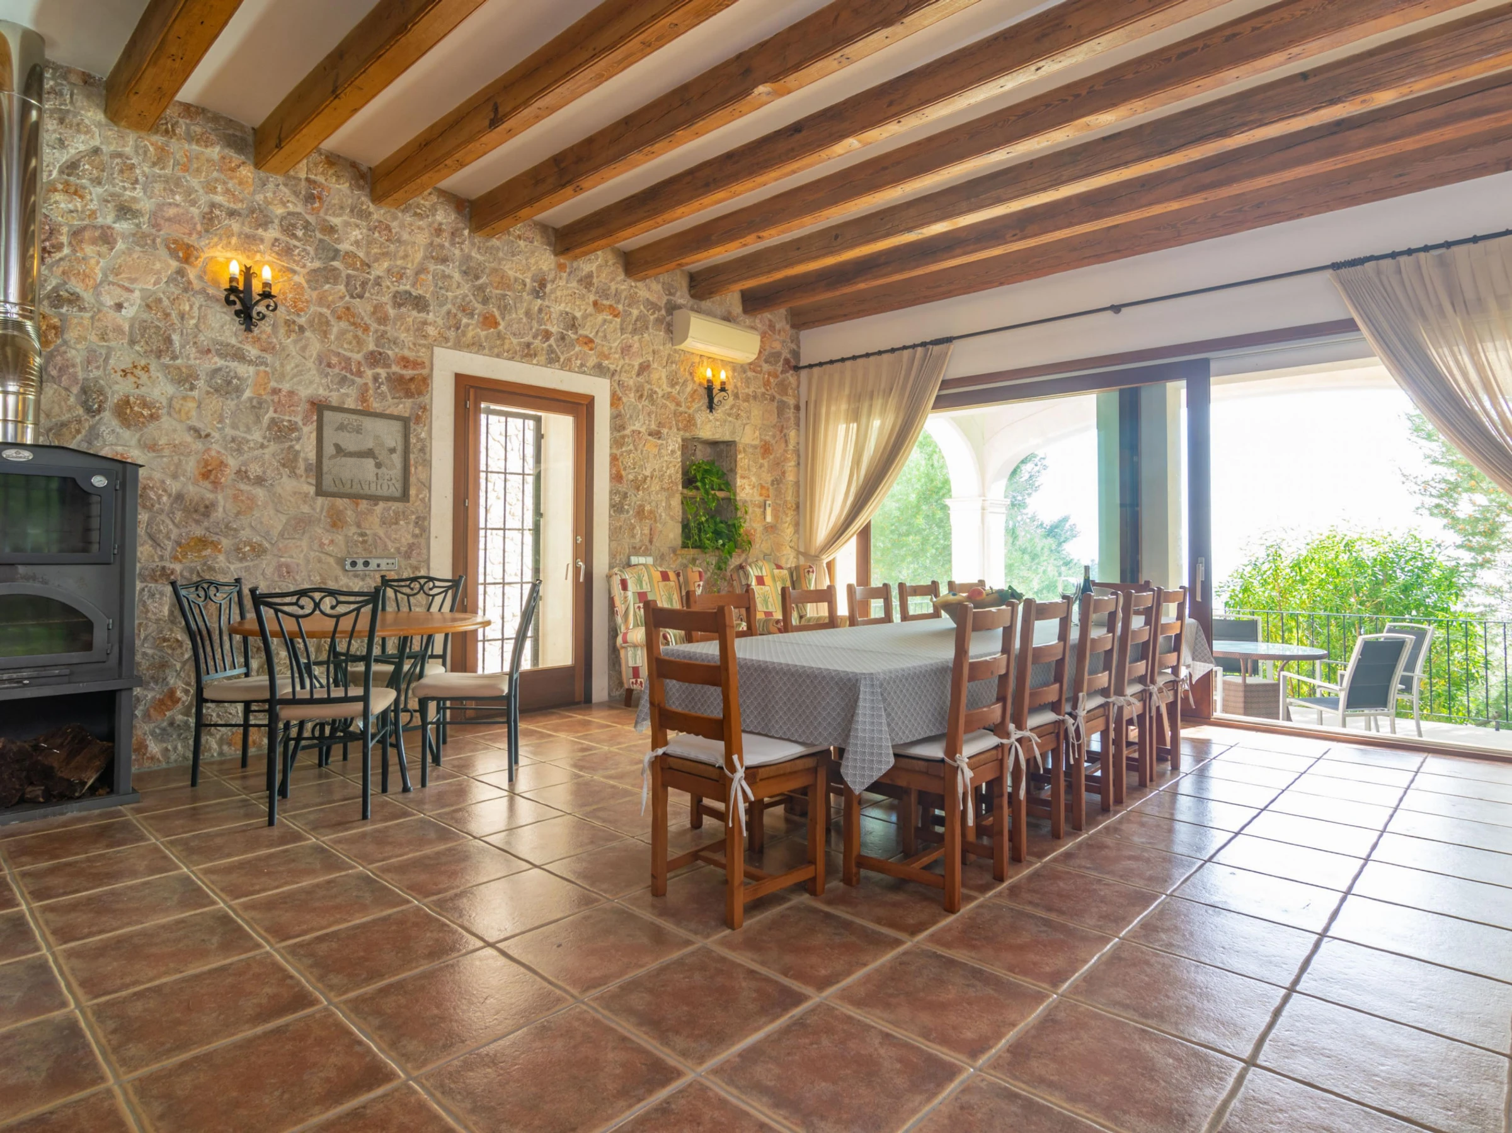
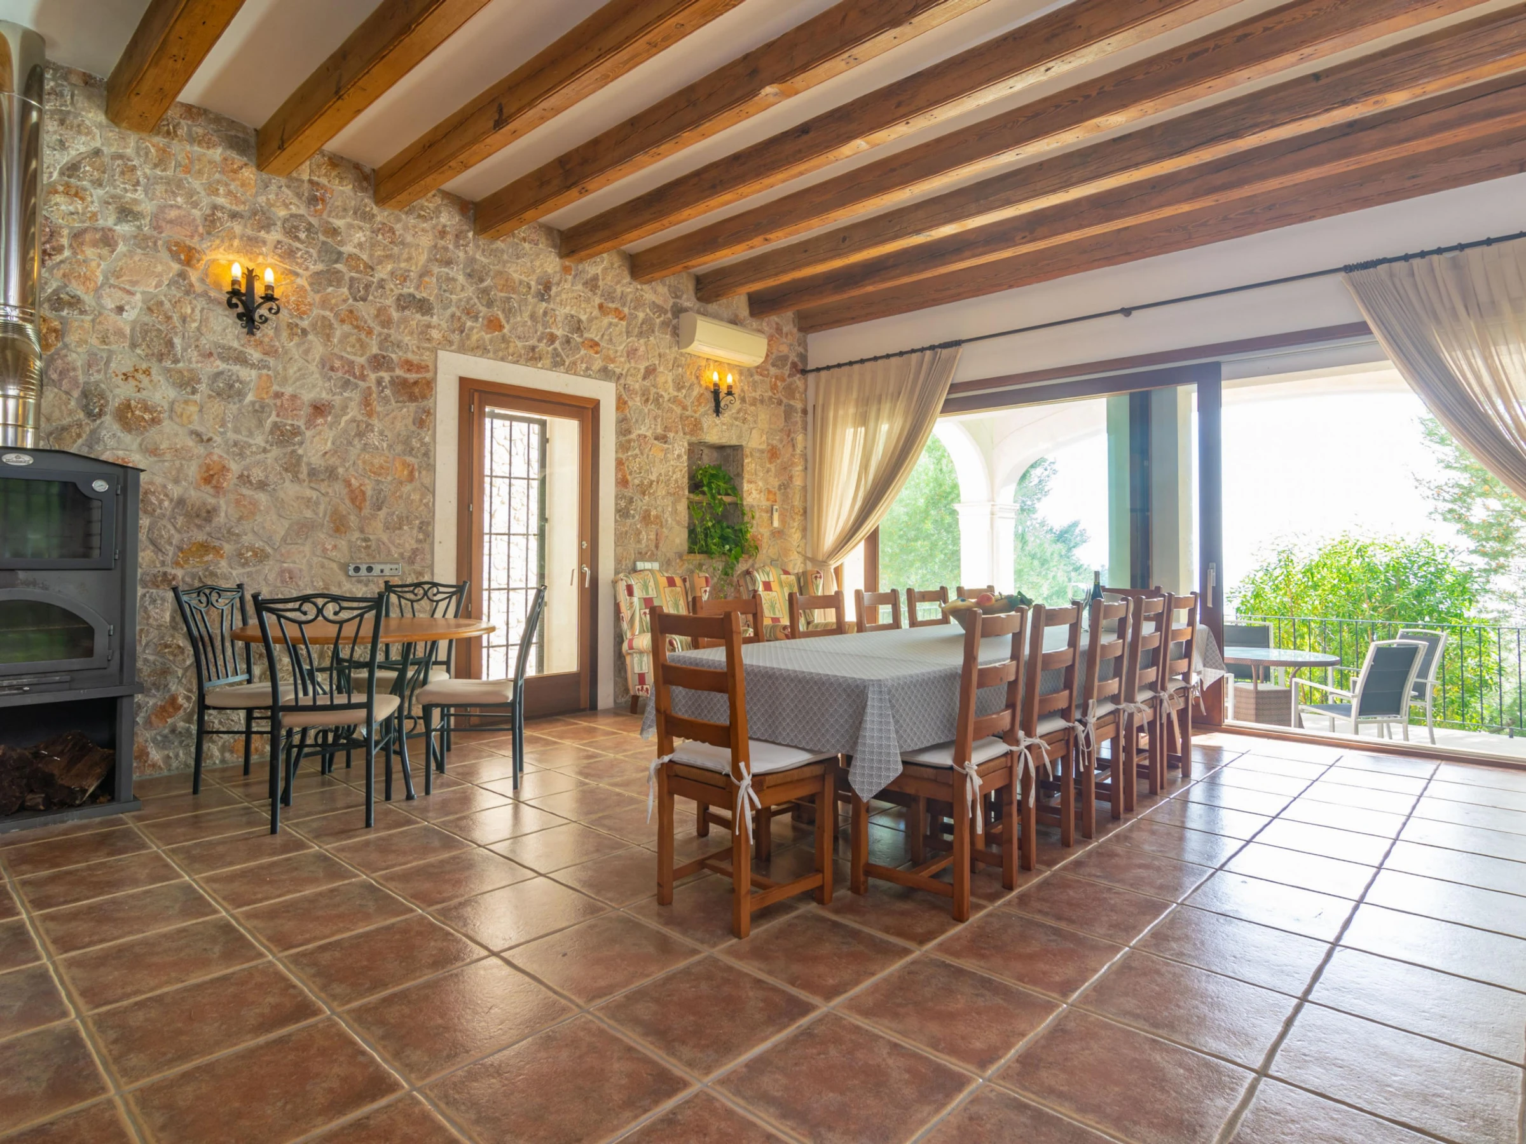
- wall art [314,402,412,503]
